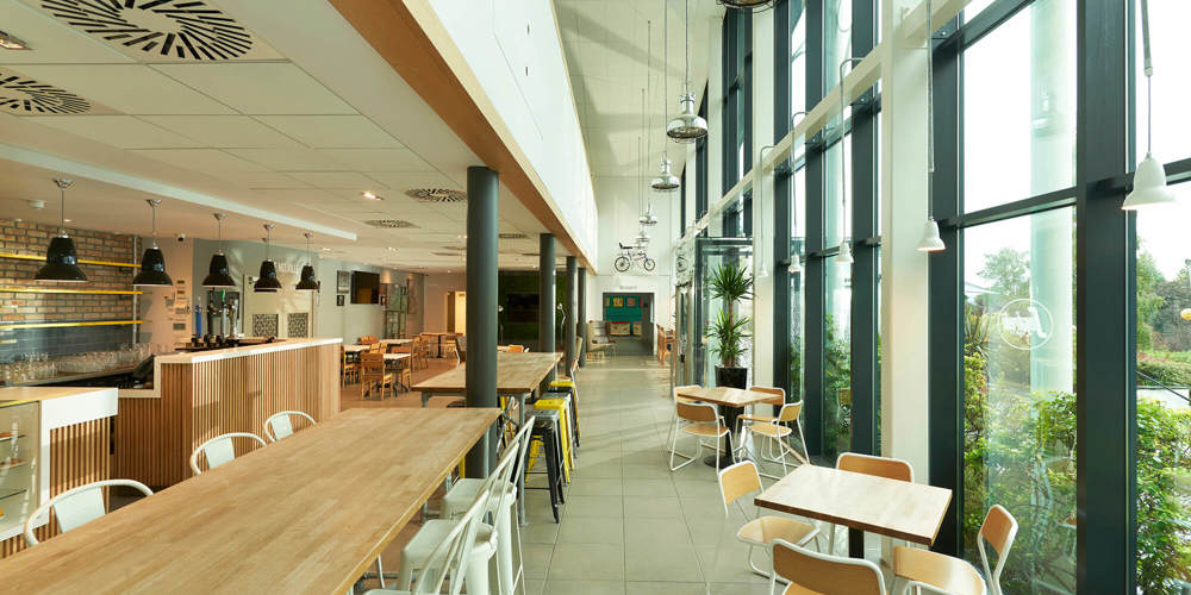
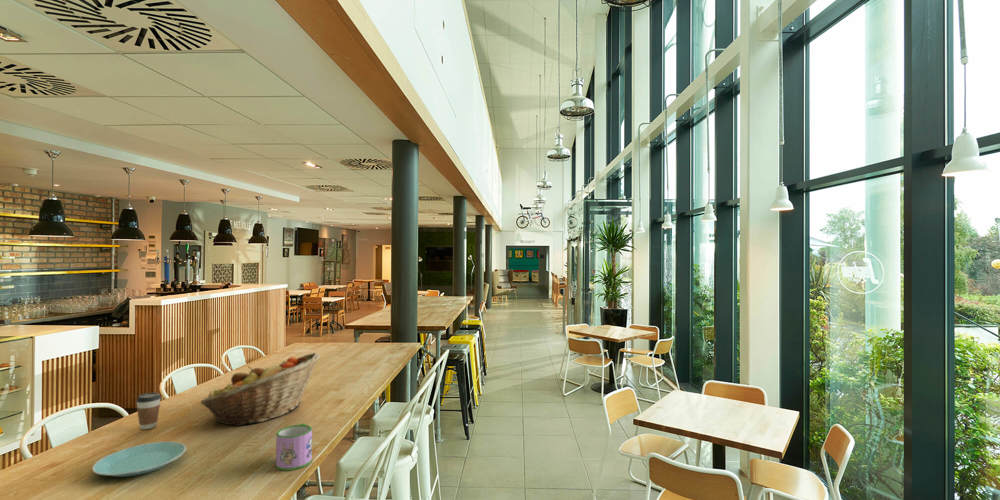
+ fruit basket [199,352,321,427]
+ coffee cup [135,392,162,430]
+ mug [275,423,313,472]
+ plate [91,441,187,478]
